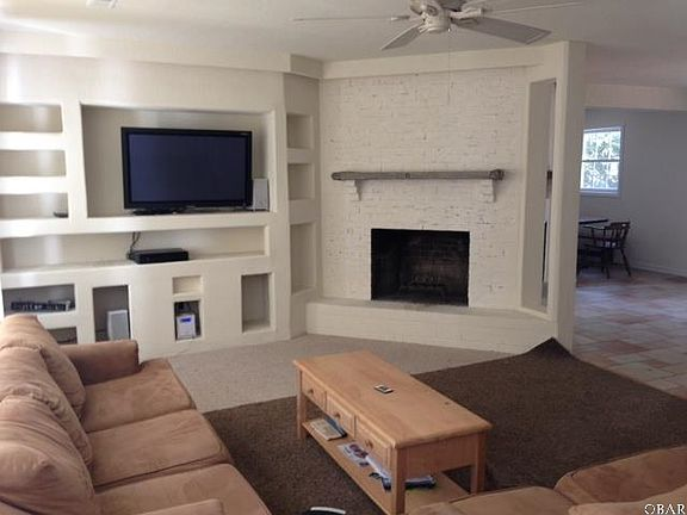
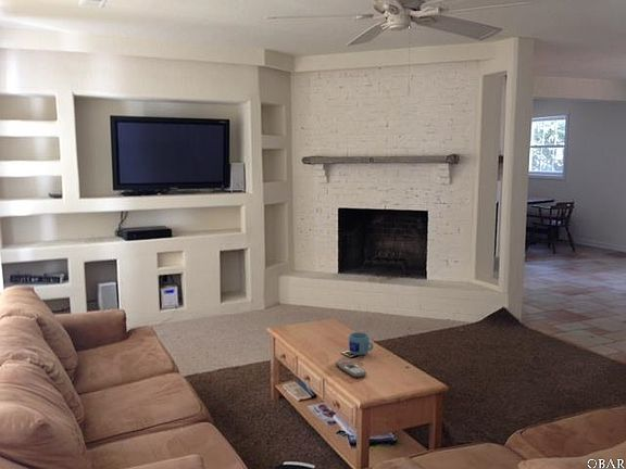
+ mug [348,331,374,356]
+ remote control [335,358,367,378]
